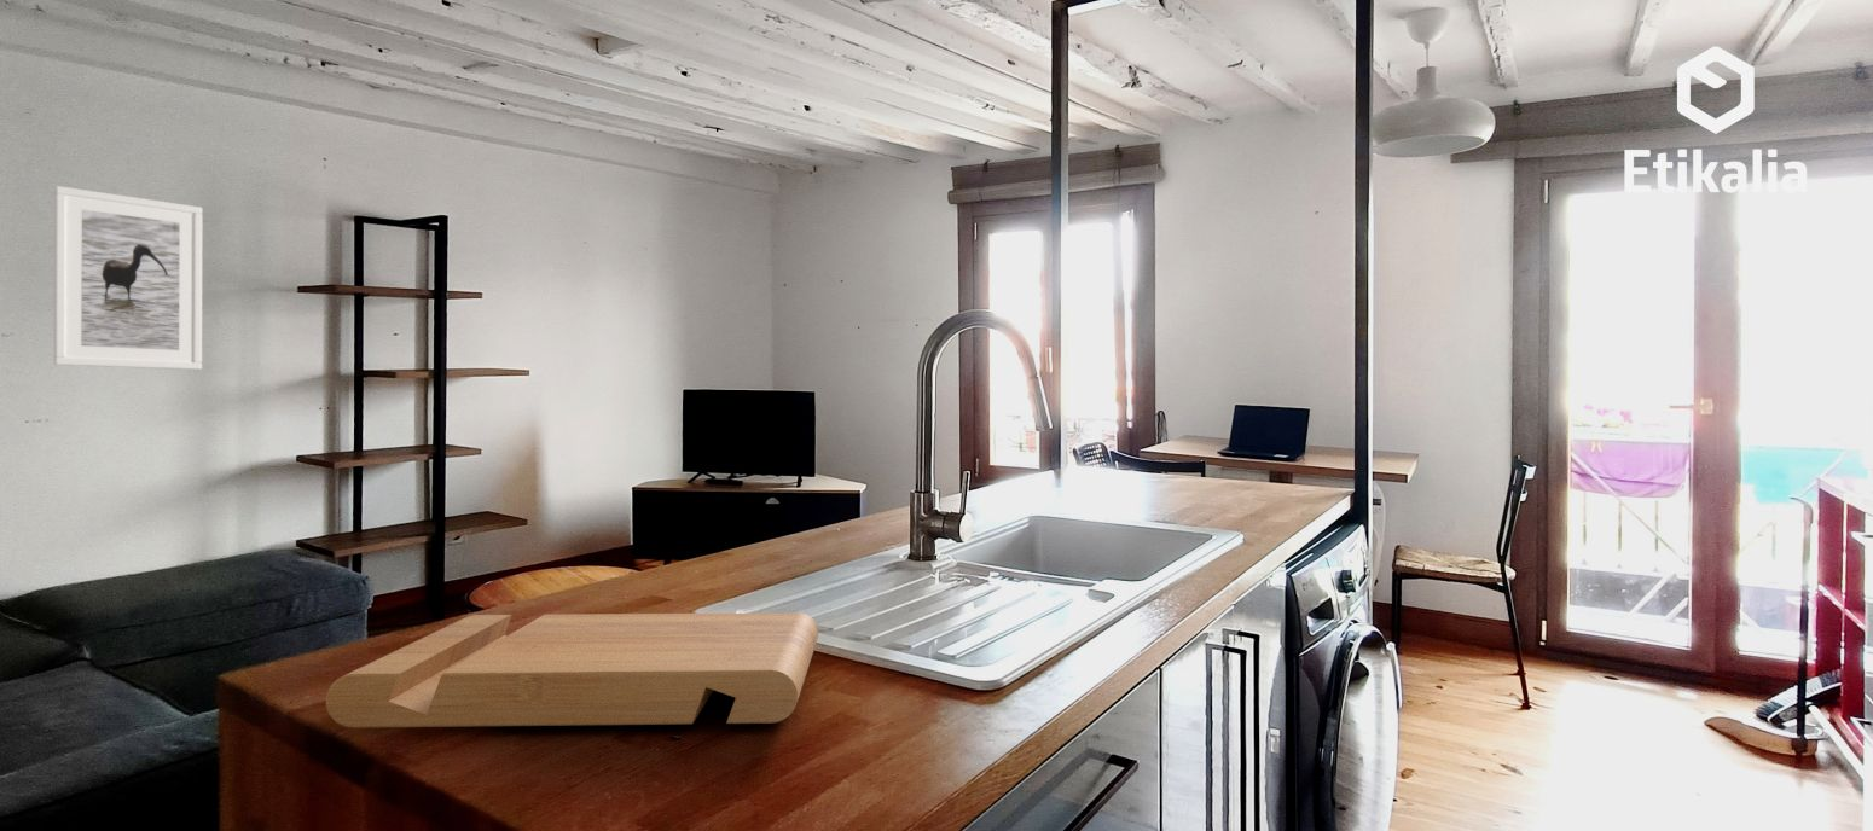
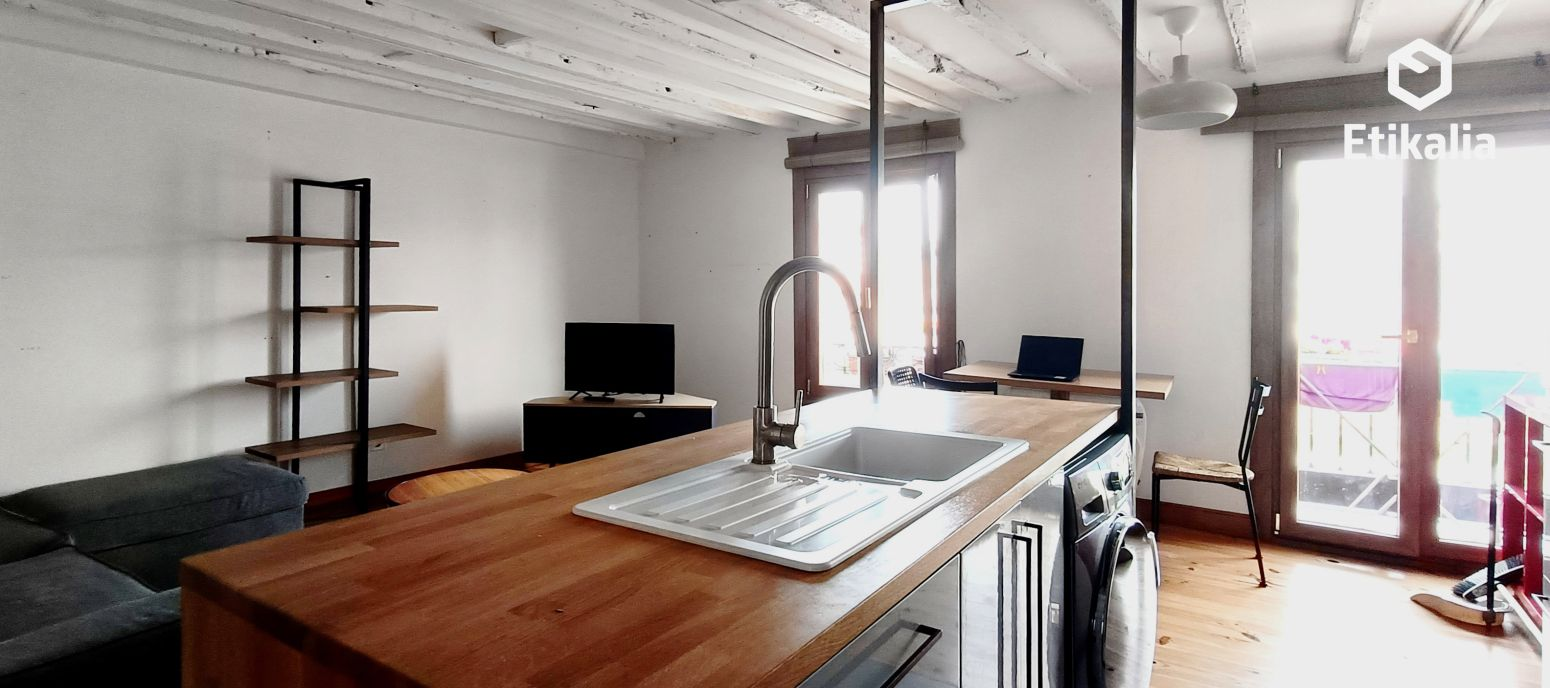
- cutting board [325,612,819,728]
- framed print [53,185,203,371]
